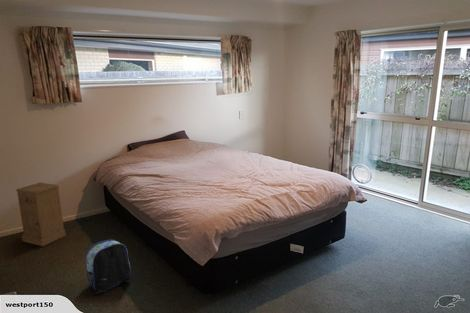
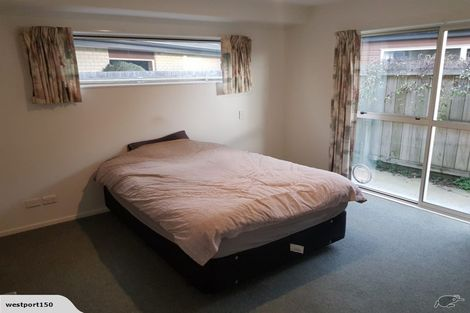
- nightstand [15,182,67,247]
- backpack [85,239,132,296]
